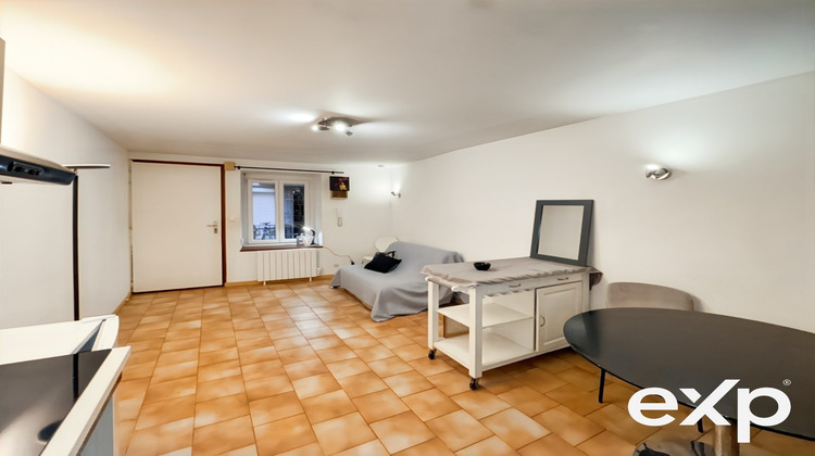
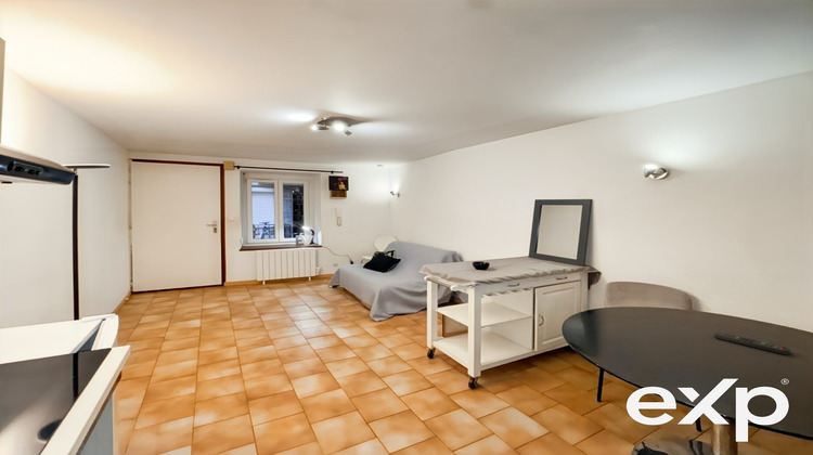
+ remote control [713,332,791,355]
